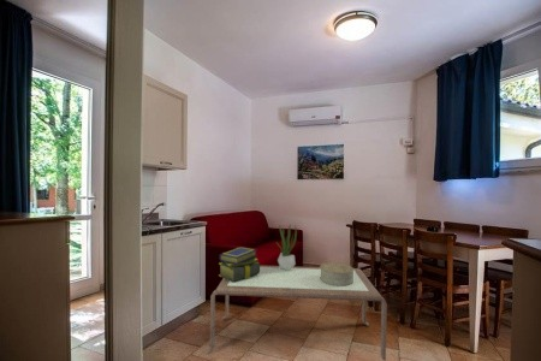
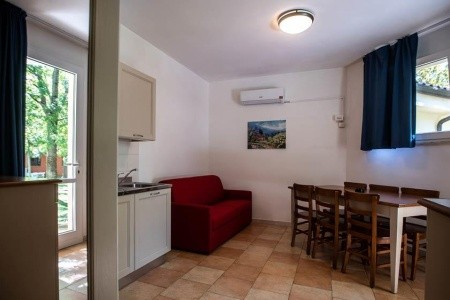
- coffee table [206,265,388,361]
- stack of books [218,245,261,282]
- potted plant [277,223,298,271]
- decorative box [319,261,353,286]
